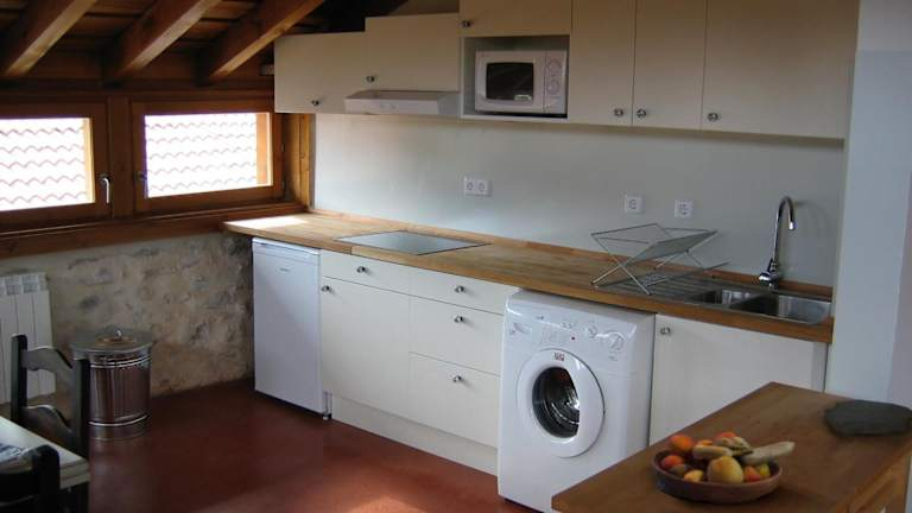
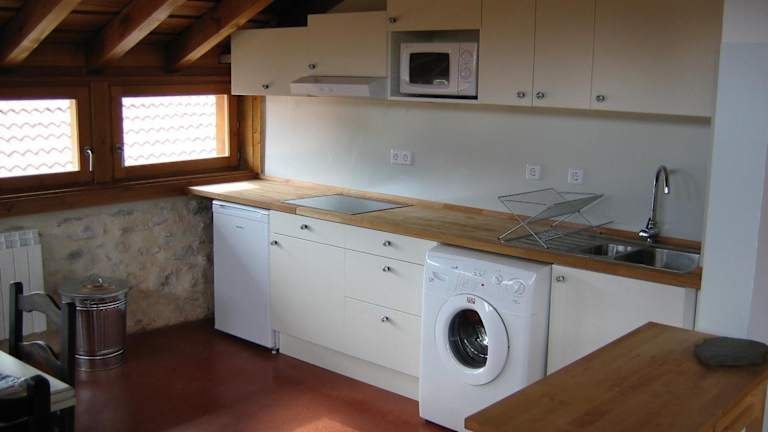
- fruit bowl [648,431,797,506]
